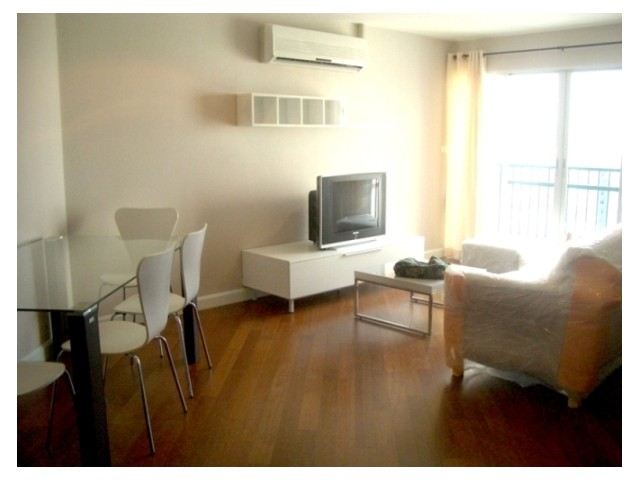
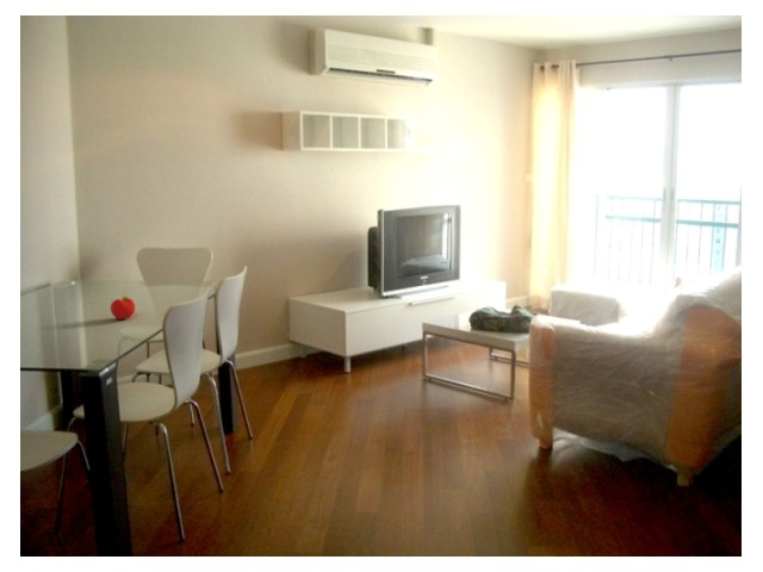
+ fruit [110,294,136,321]
